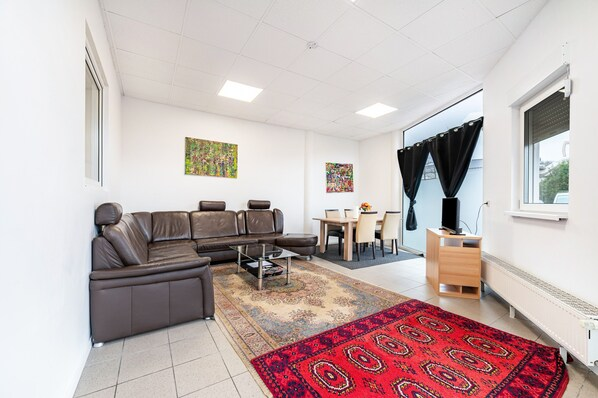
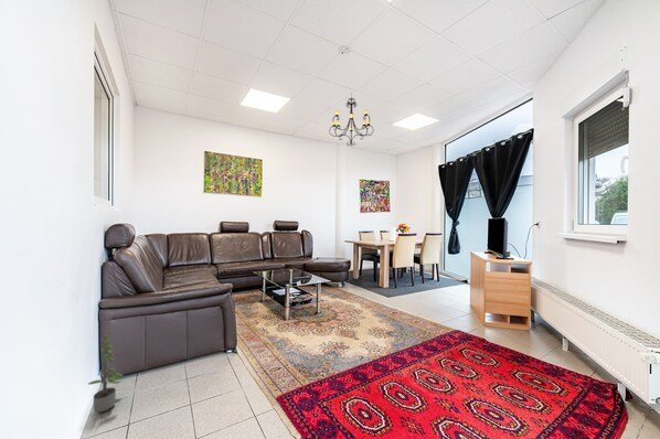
+ chandelier [328,93,374,147]
+ potted plant [87,330,126,414]
